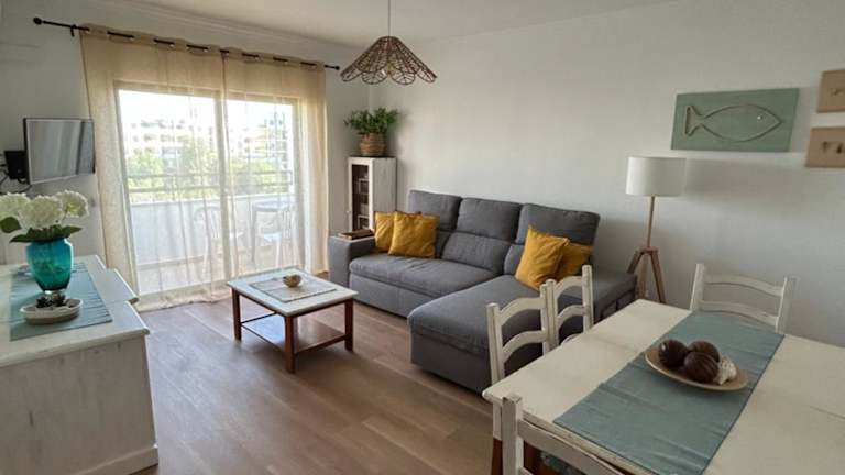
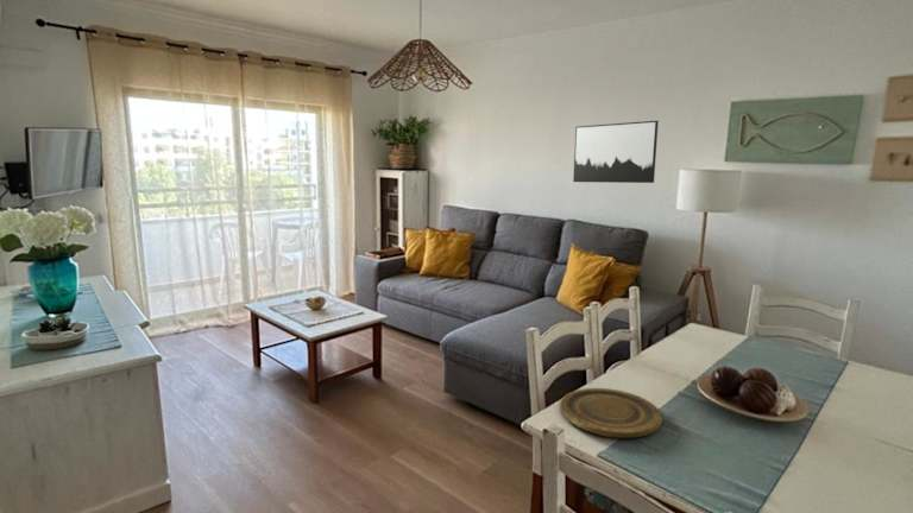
+ wall art [572,120,660,184]
+ plate [559,387,663,439]
